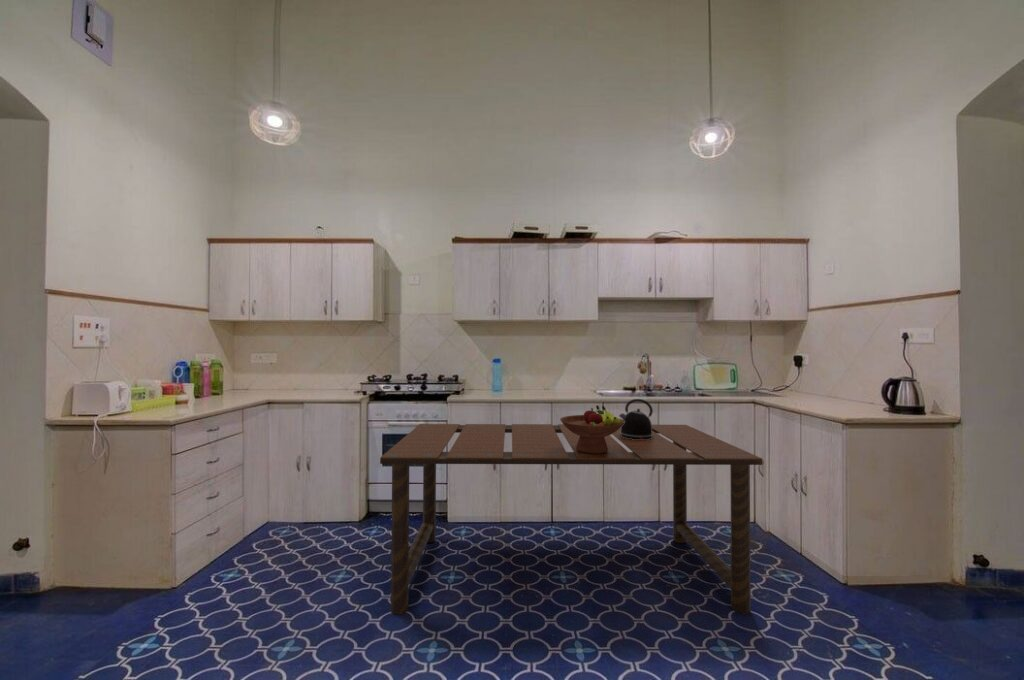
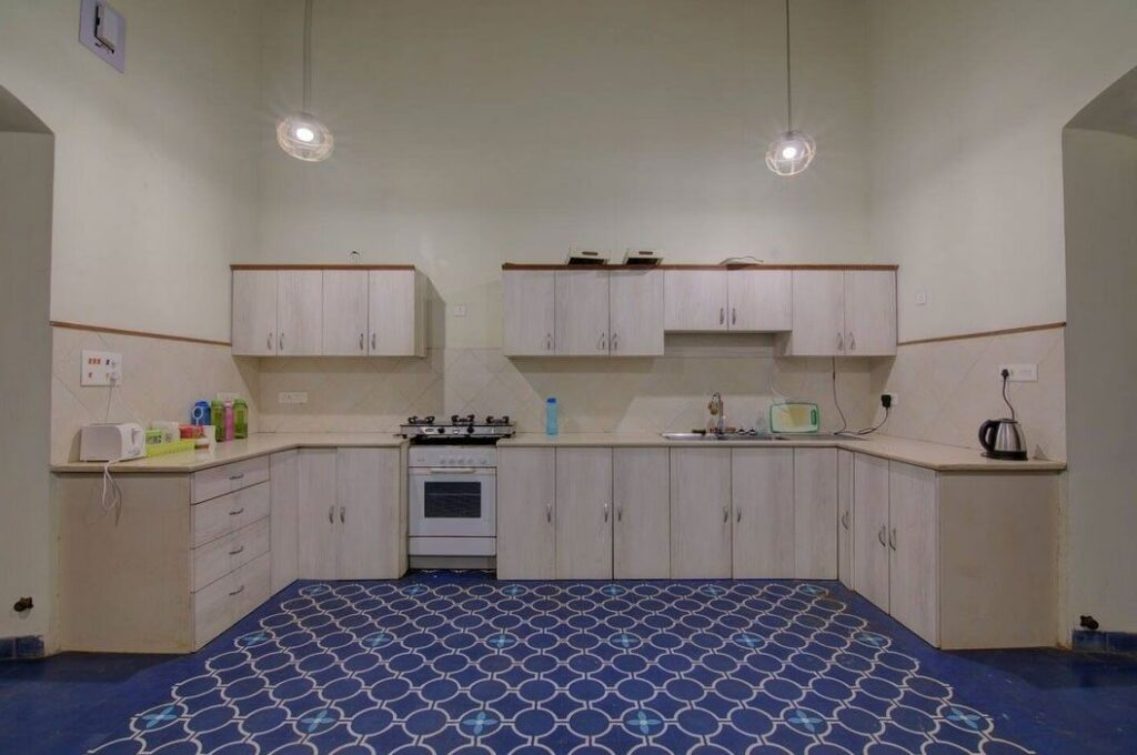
- dining table [379,423,763,616]
- fruit bowl [559,404,625,454]
- kettle [618,398,654,440]
